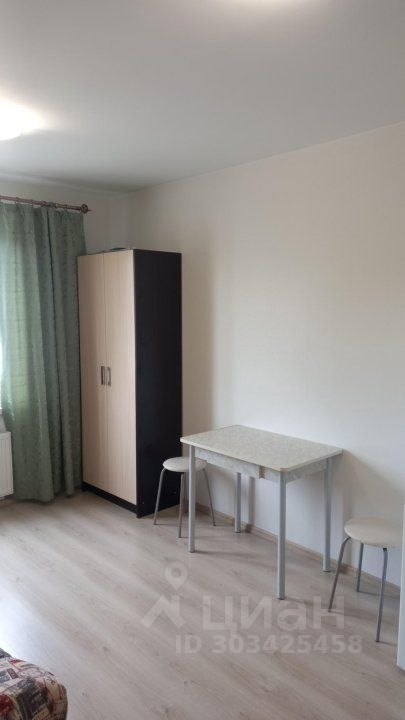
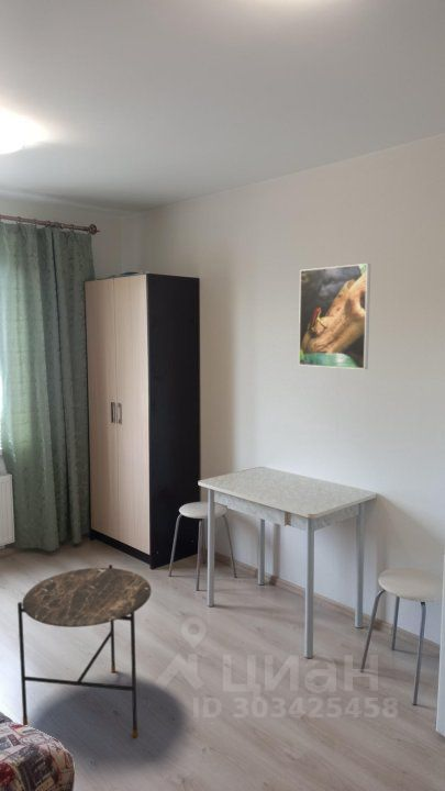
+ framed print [298,263,371,370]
+ side table [16,564,153,738]
